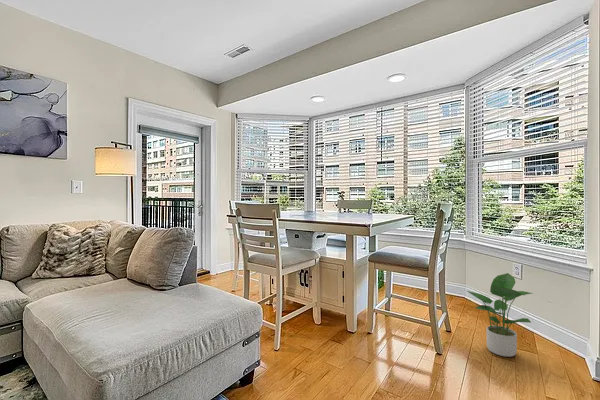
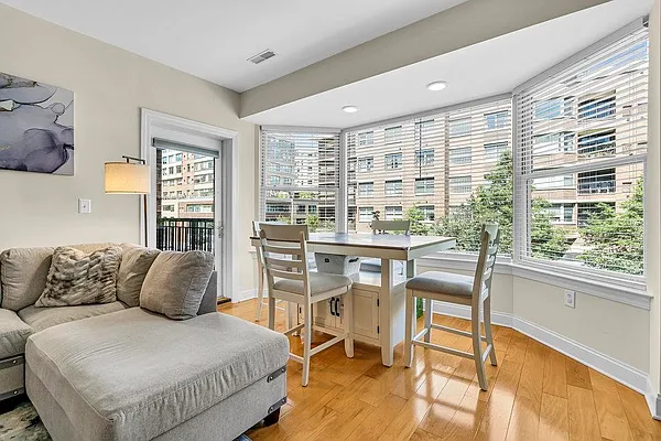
- potted plant [466,272,534,358]
